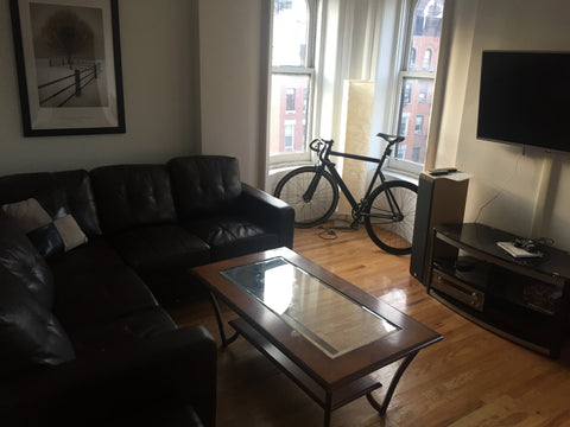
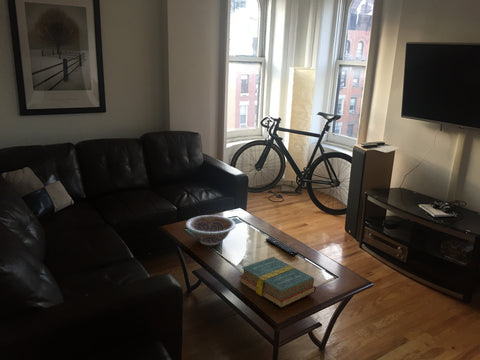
+ hardback book [239,256,317,309]
+ decorative bowl [185,214,237,246]
+ remote control [265,237,299,257]
